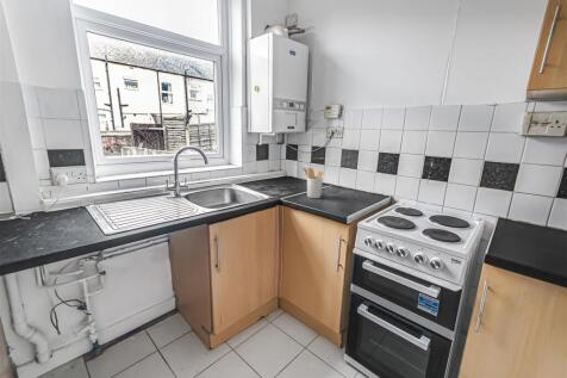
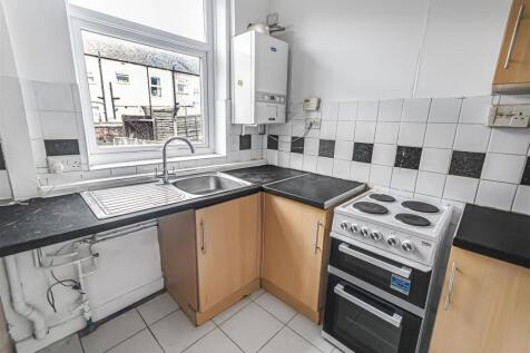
- utensil holder [301,167,325,199]
